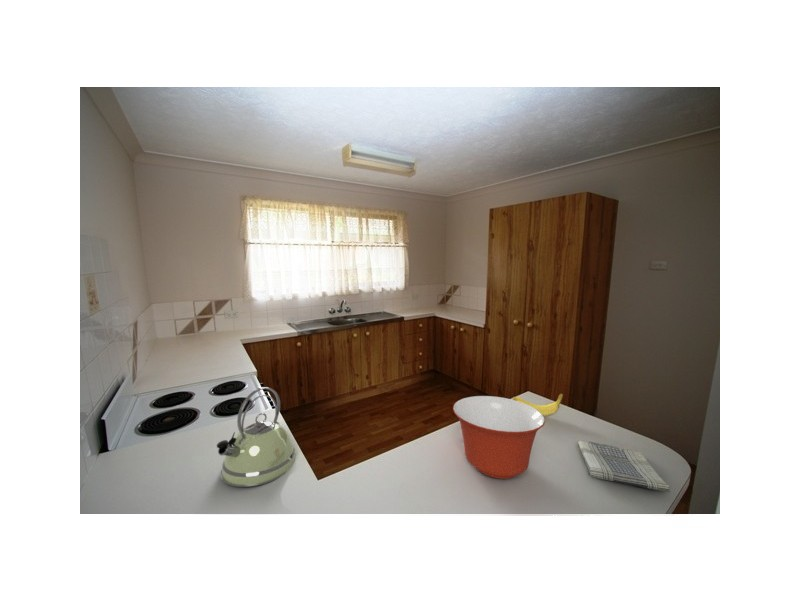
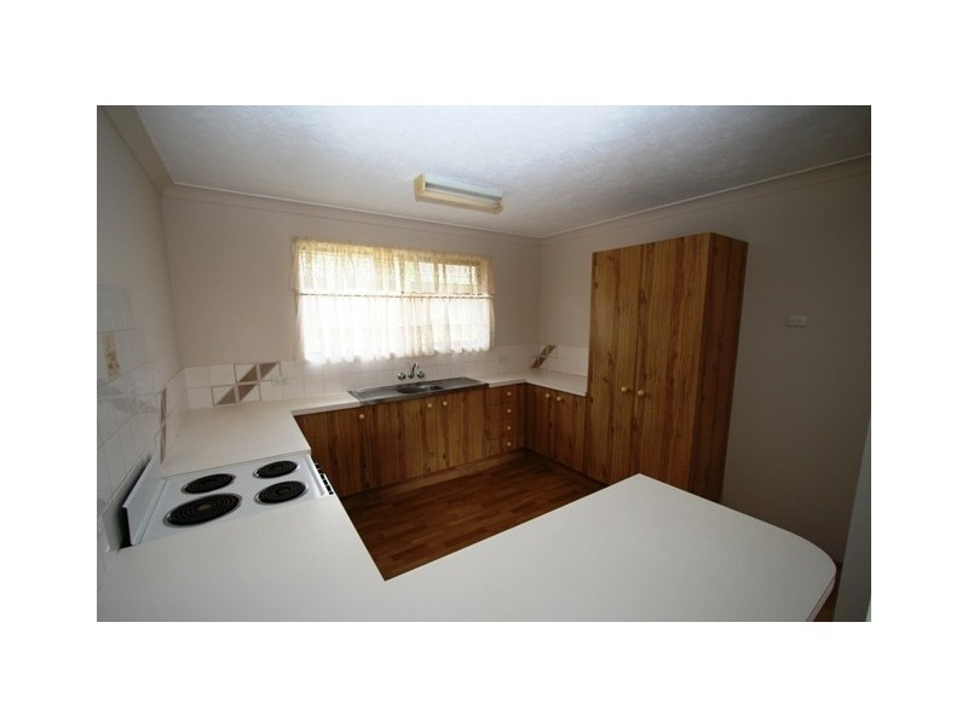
- dish towel [577,440,671,493]
- banana [512,392,564,417]
- mixing bowl [452,395,546,480]
- kettle [216,386,296,488]
